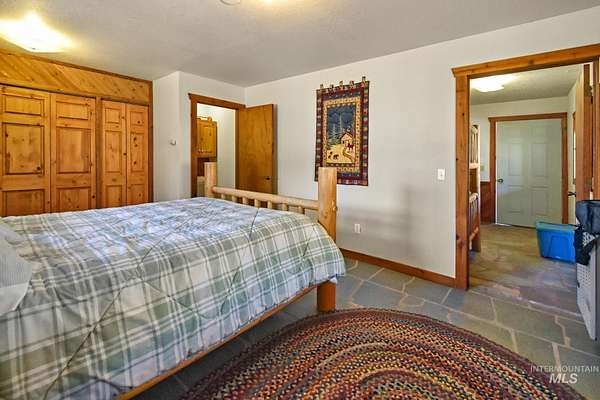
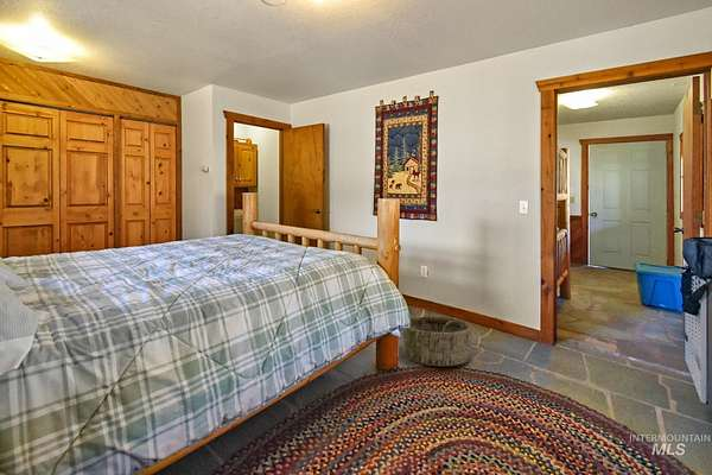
+ basket [401,308,472,367]
